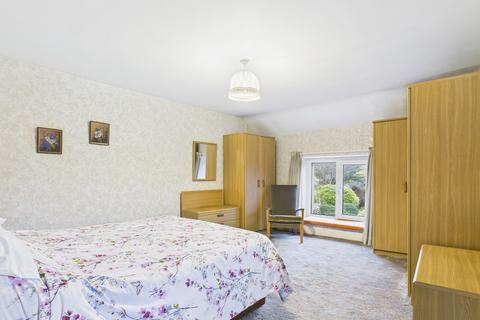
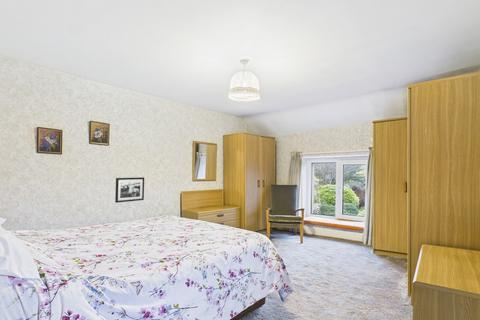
+ picture frame [114,176,145,204]
